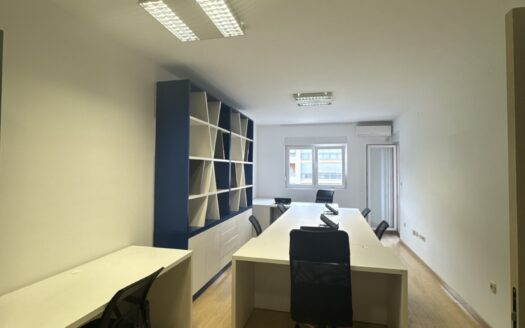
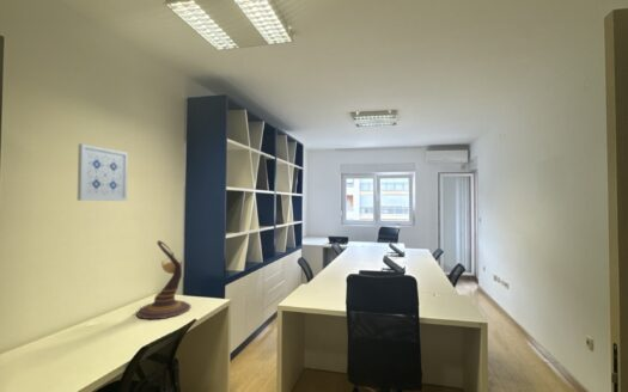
+ candle holder [135,239,193,320]
+ wall art [77,142,129,202]
